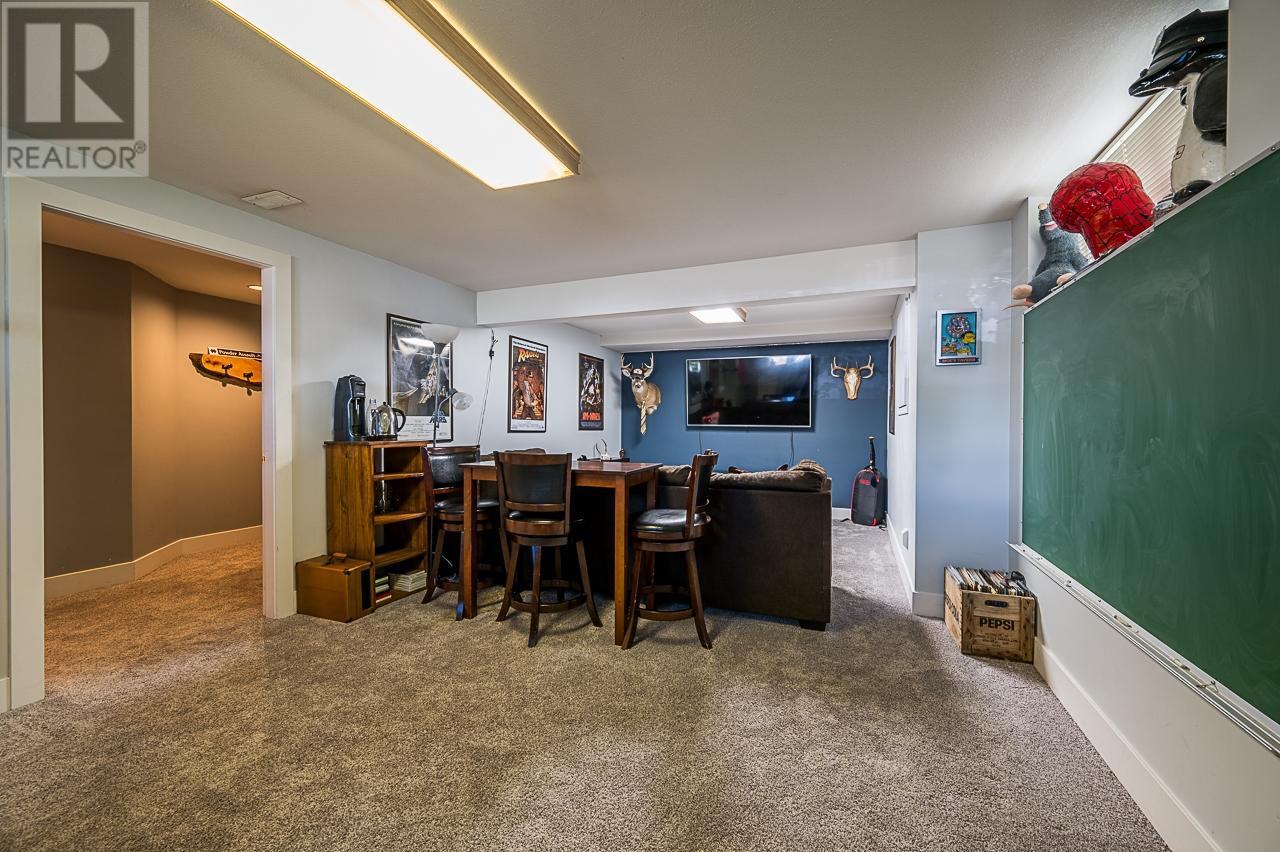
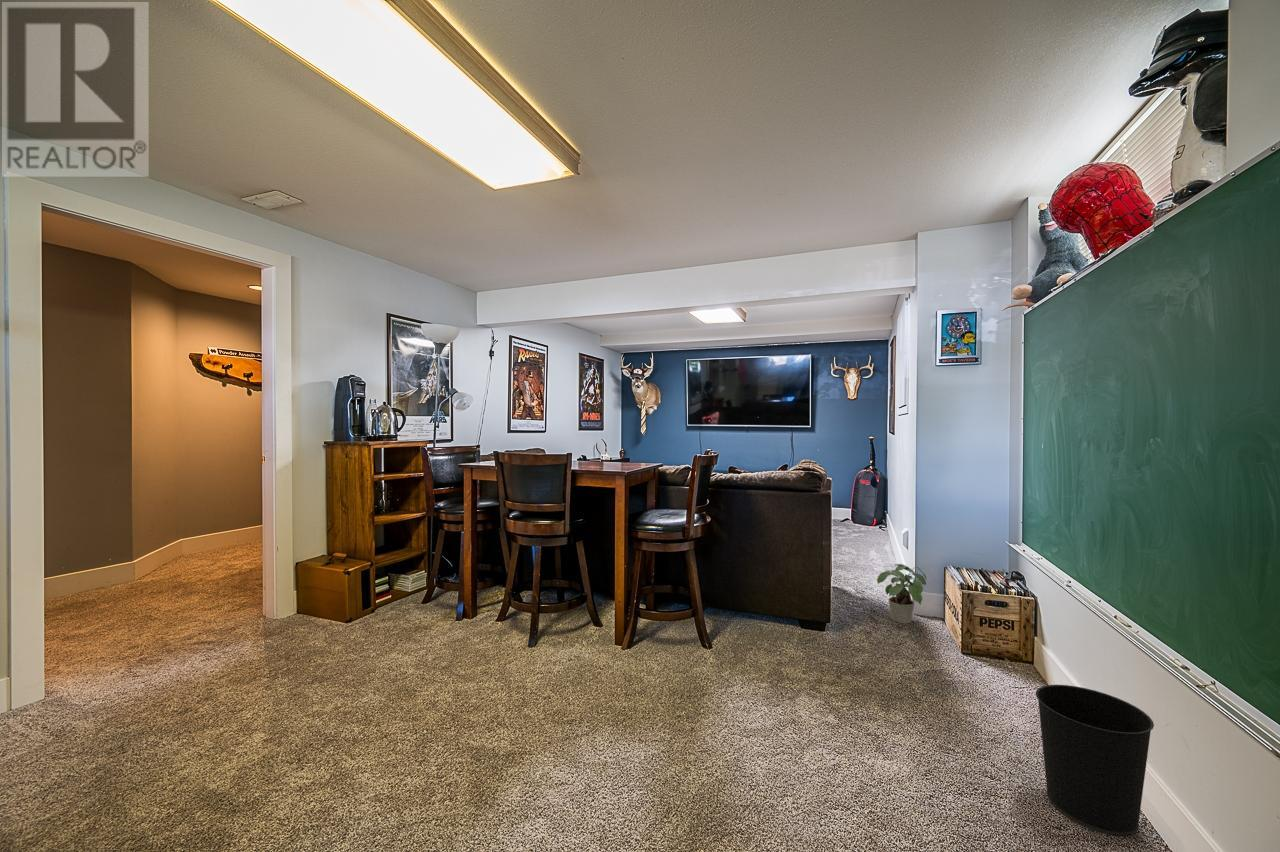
+ potted plant [876,563,928,624]
+ wastebasket [1035,684,1155,837]
